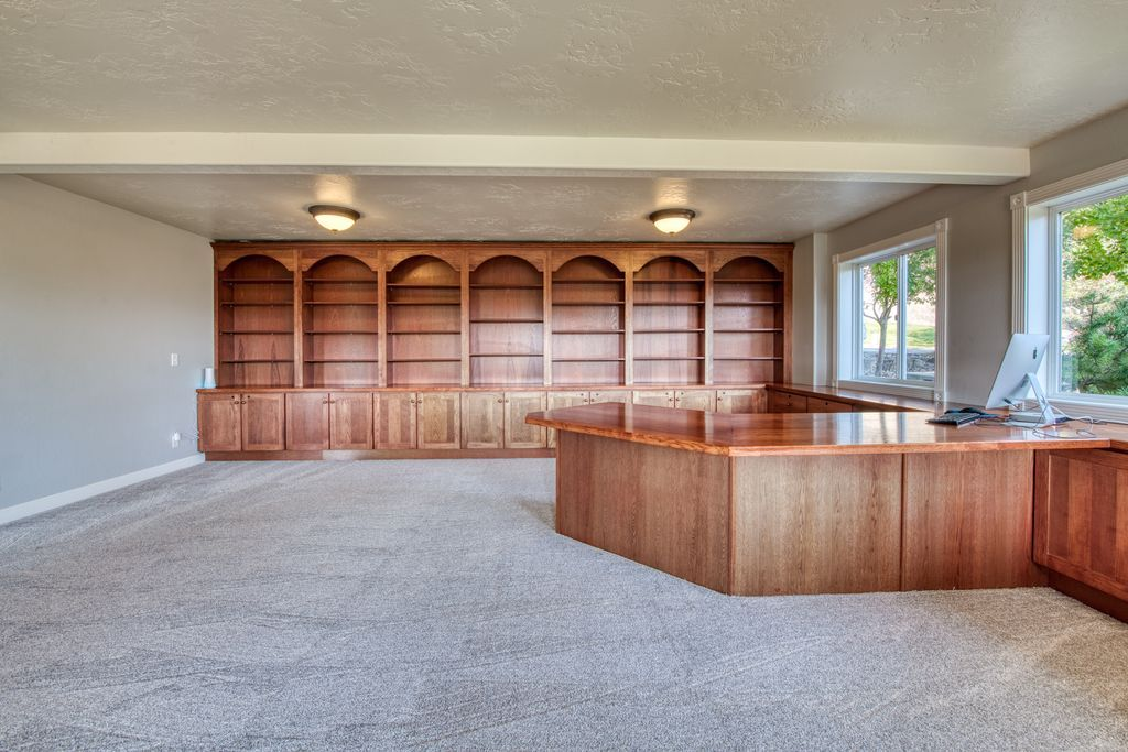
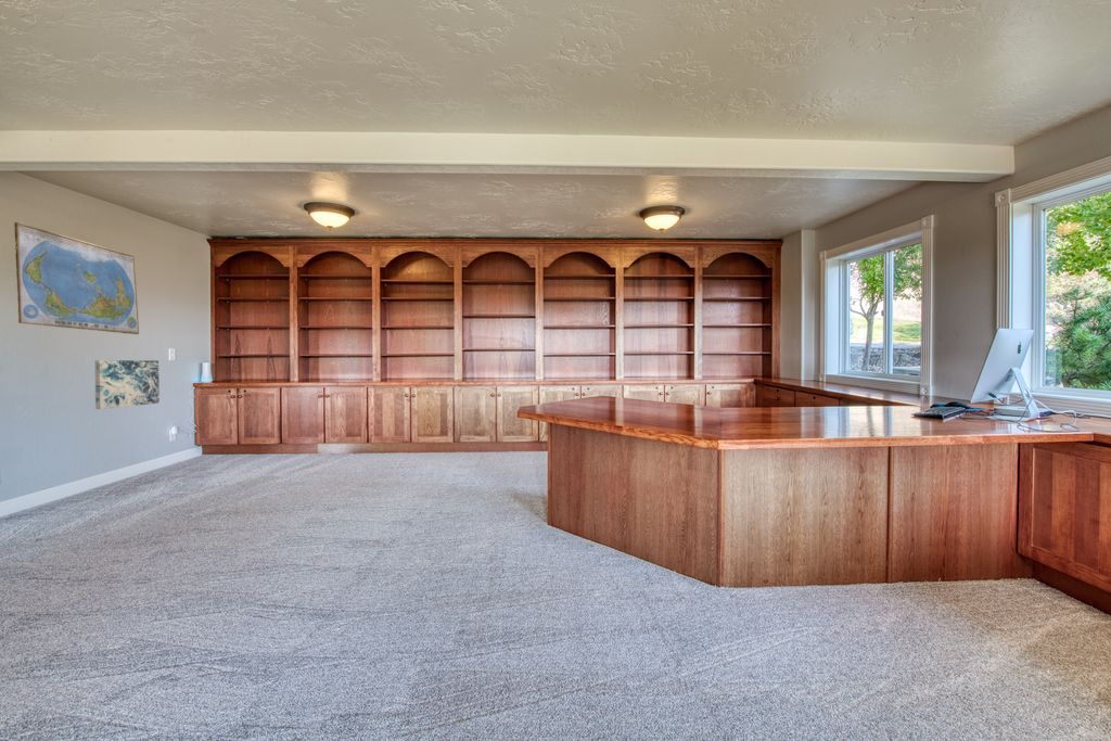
+ world map [13,221,140,335]
+ wall art [93,359,161,410]
